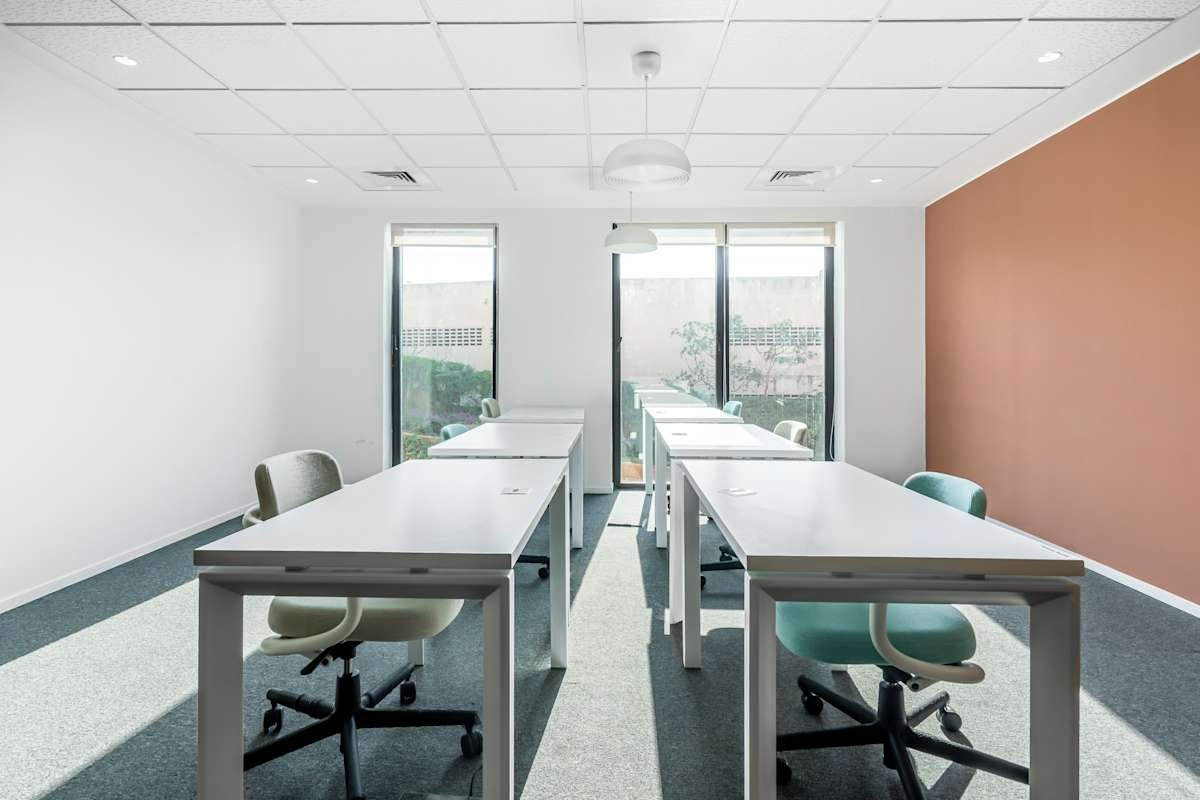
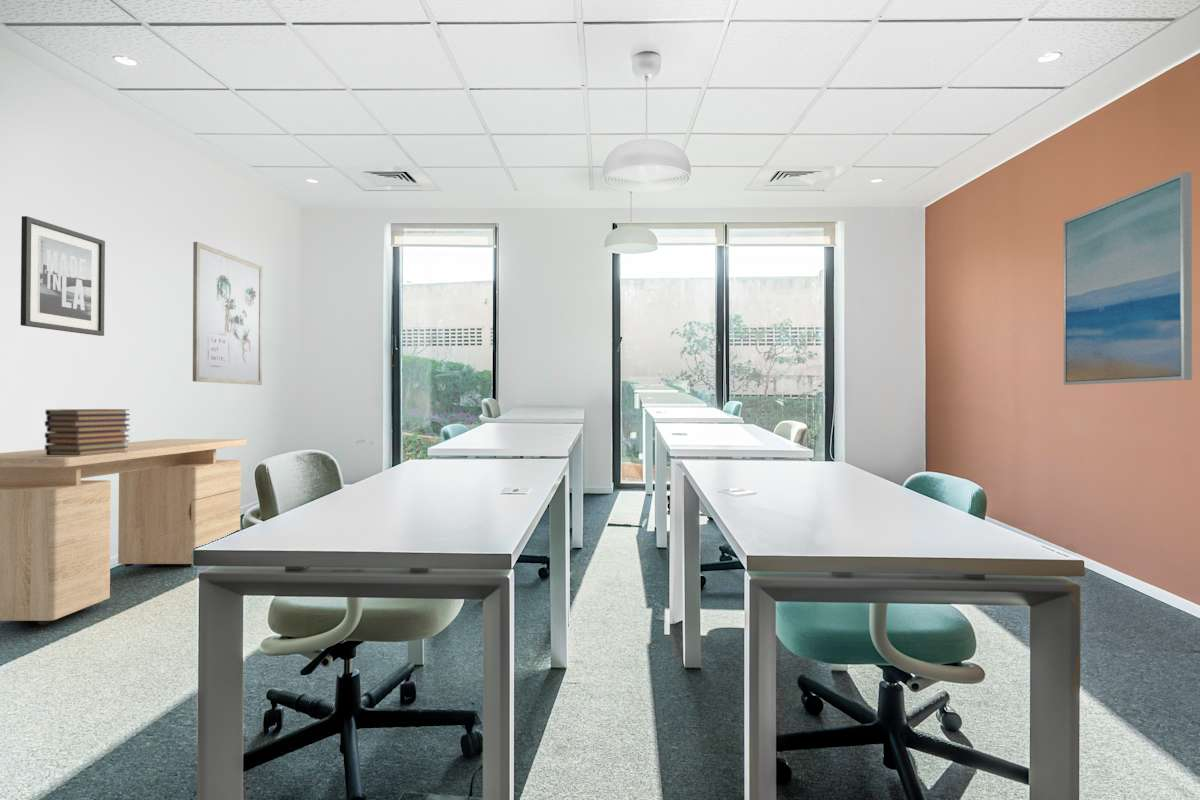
+ desk [0,438,248,626]
+ wall art [192,241,263,386]
+ wall art [1062,171,1193,386]
+ book stack [44,408,131,456]
+ wall art [20,215,106,337]
